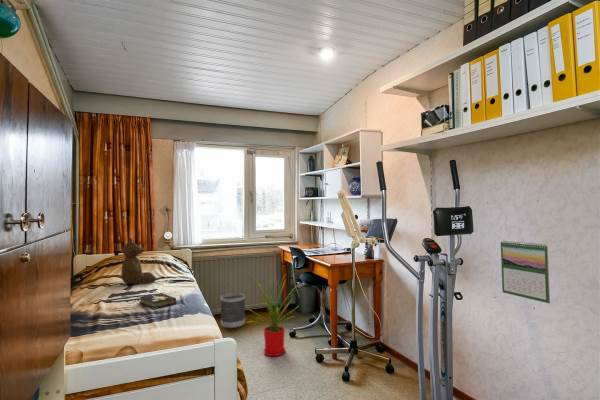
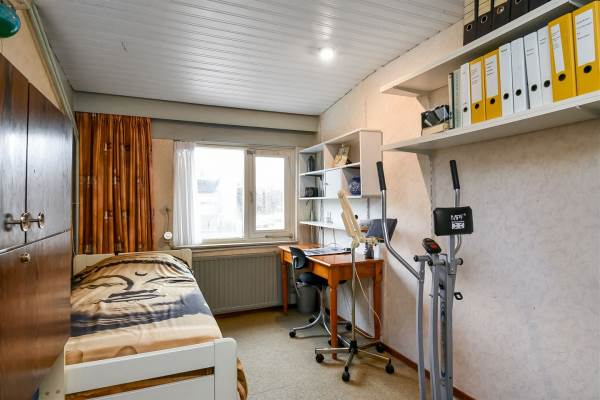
- calendar [500,240,551,304]
- teddy bear [120,236,157,285]
- hardback book [138,292,177,310]
- house plant [245,273,301,357]
- wastebasket [219,292,246,329]
